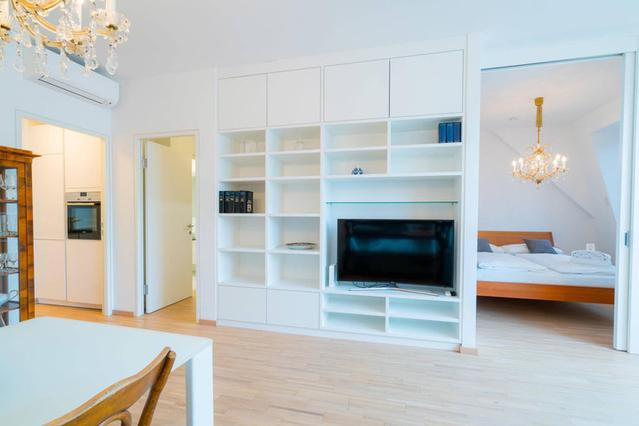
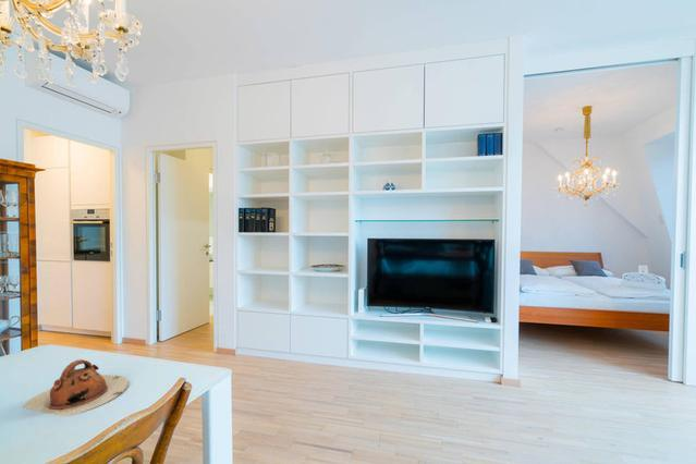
+ teapot [22,358,129,418]
